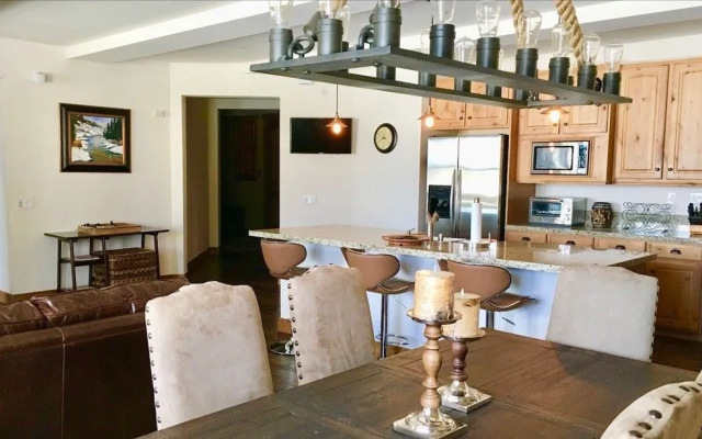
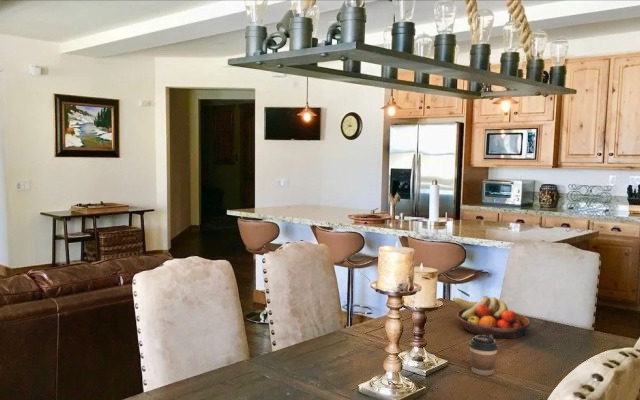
+ fruit bowl [452,295,531,340]
+ coffee cup [468,335,499,376]
